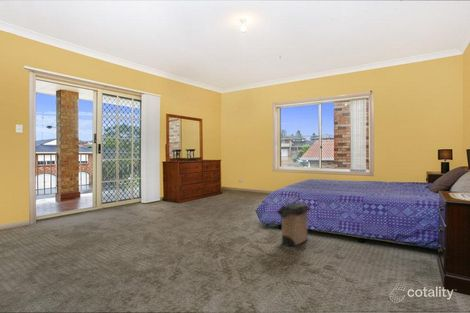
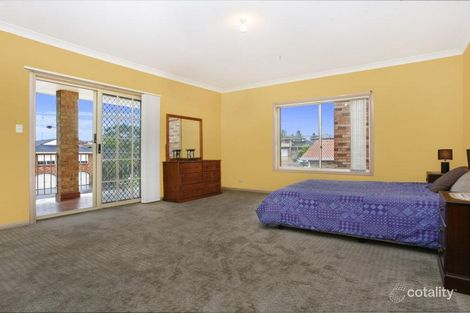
- laundry hamper [276,194,313,247]
